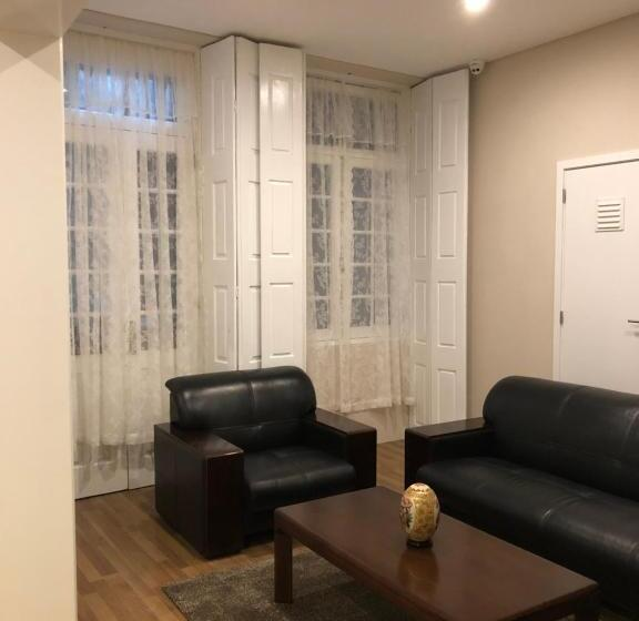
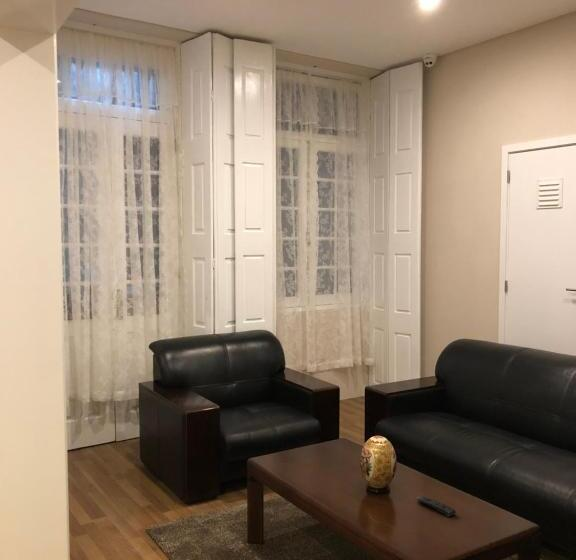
+ remote control [416,496,457,517]
